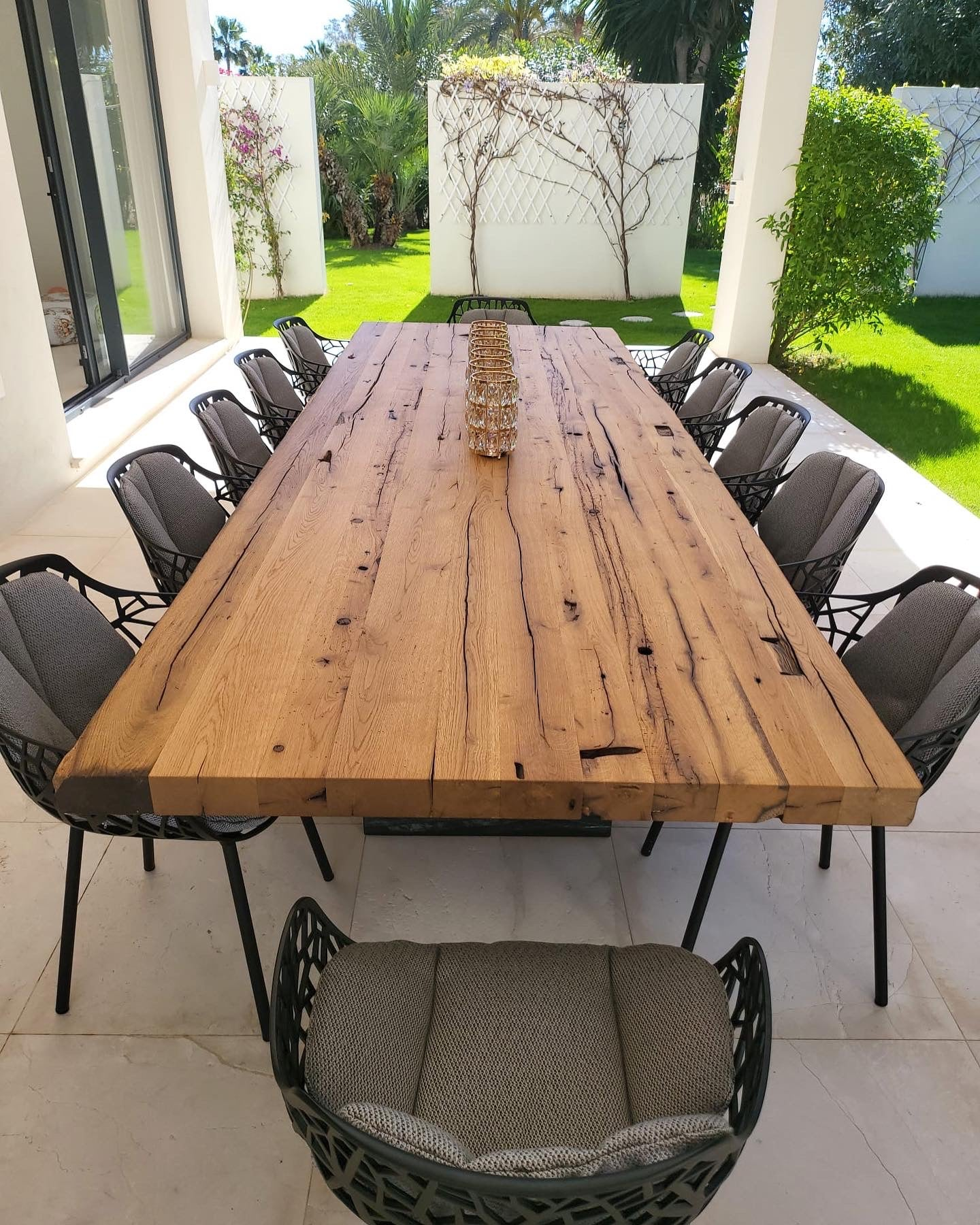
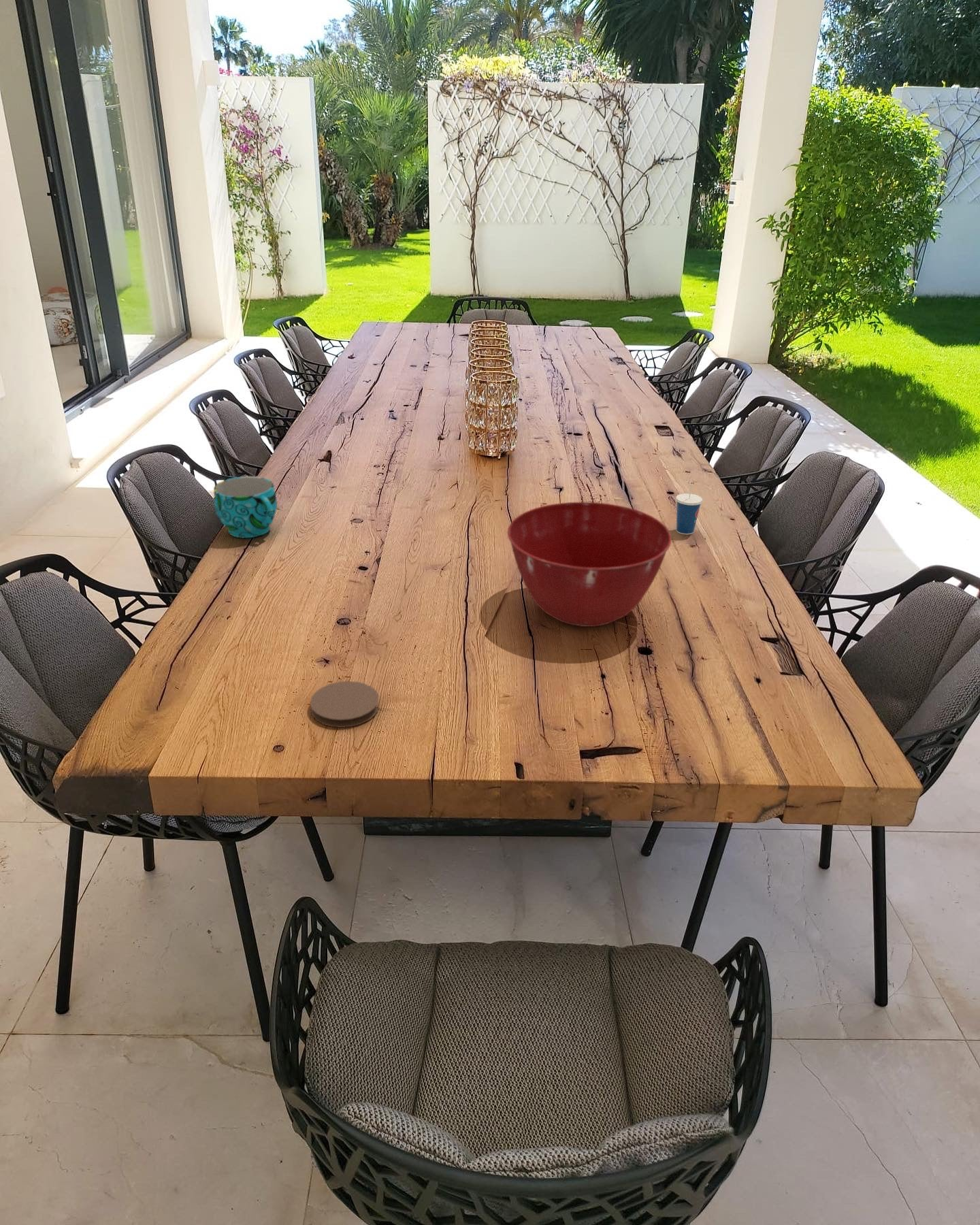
+ mixing bowl [506,502,672,627]
+ coaster [310,681,380,728]
+ cup [675,482,703,536]
+ cup [213,476,278,539]
